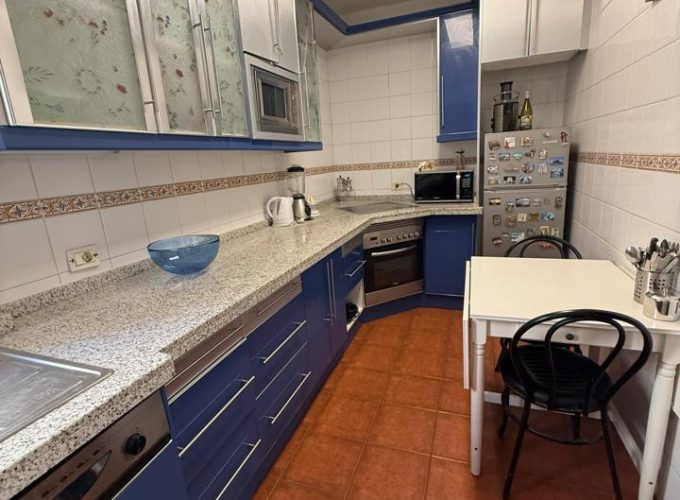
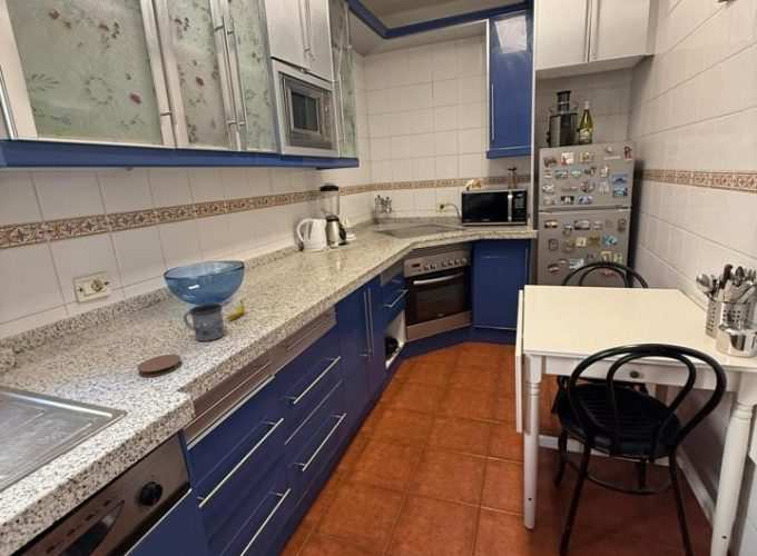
+ coaster [136,354,183,378]
+ mug [183,302,226,342]
+ fruit [226,298,246,320]
